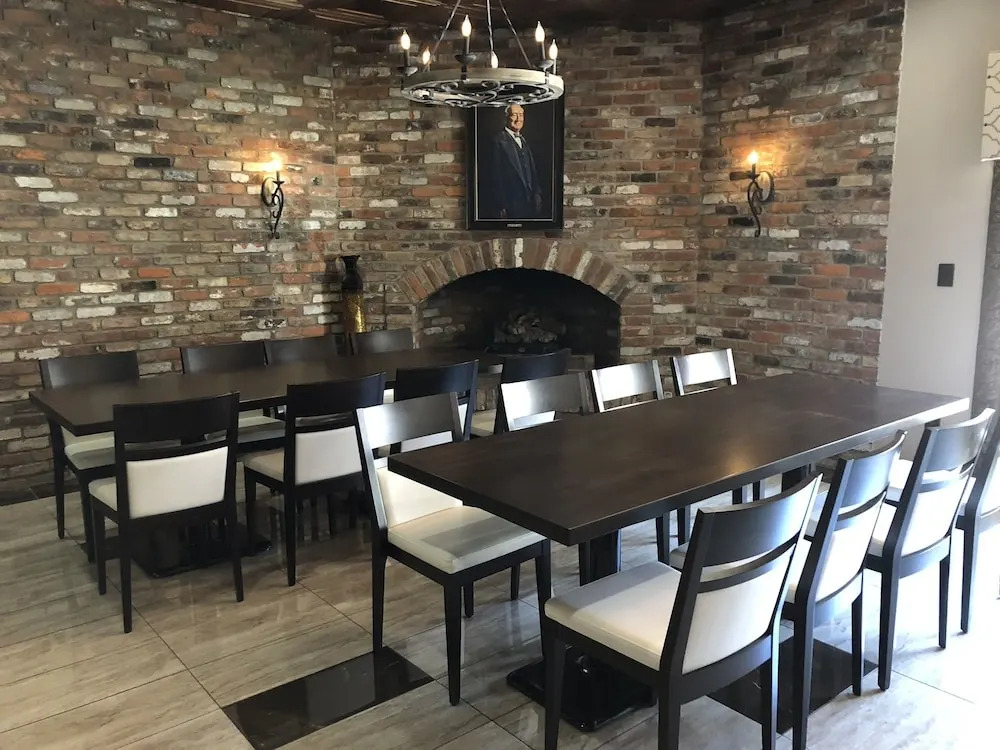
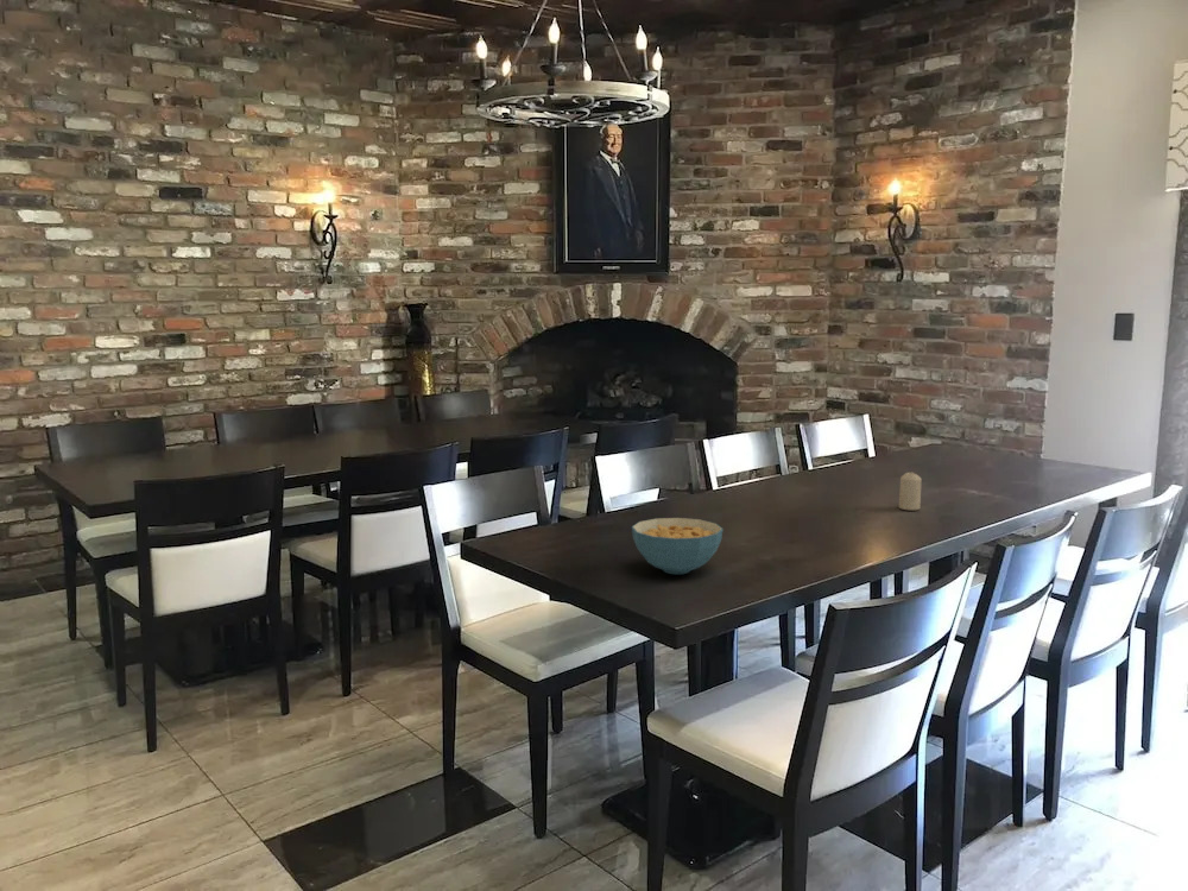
+ cereal bowl [631,517,725,575]
+ candle [898,472,923,512]
